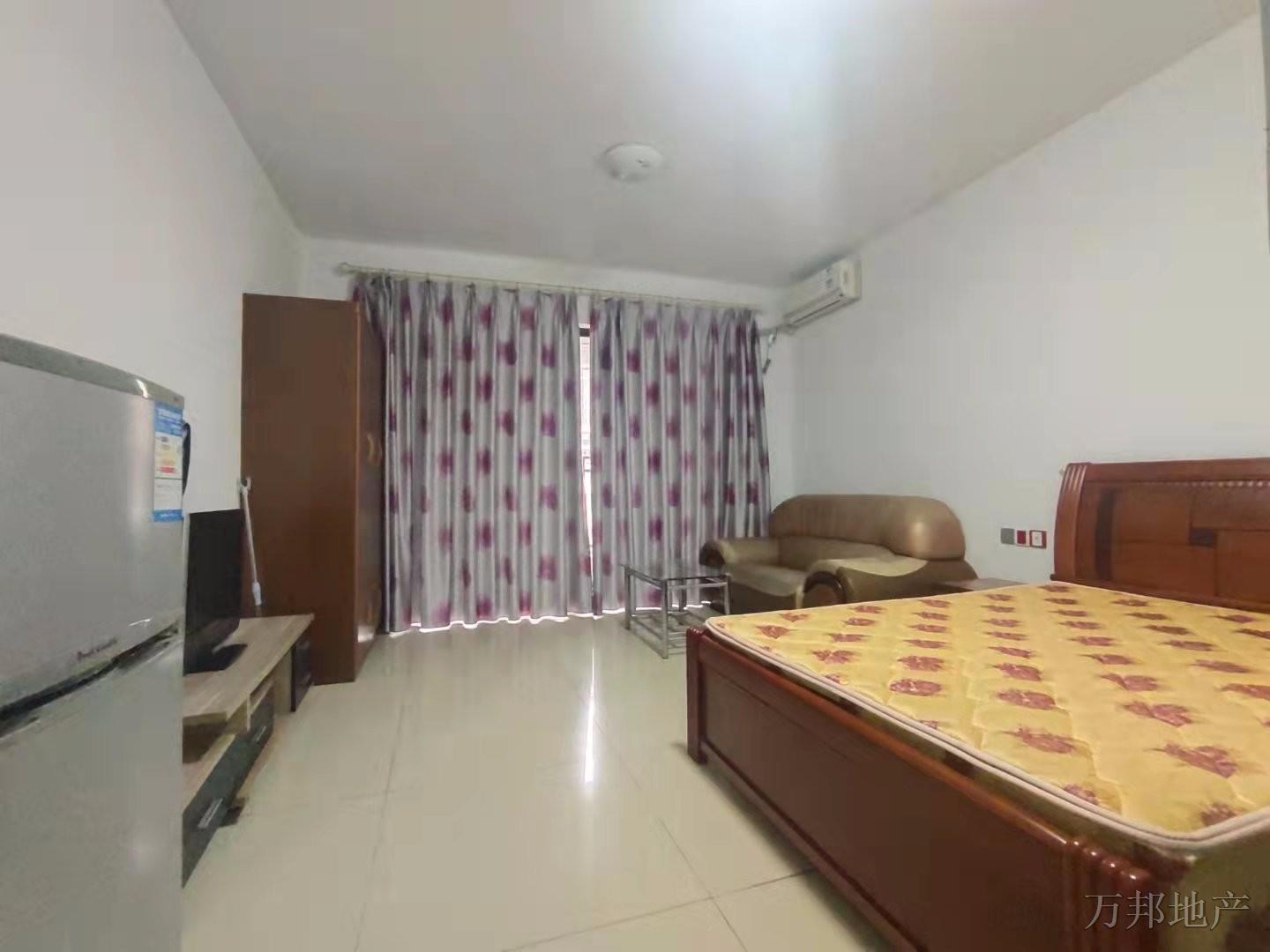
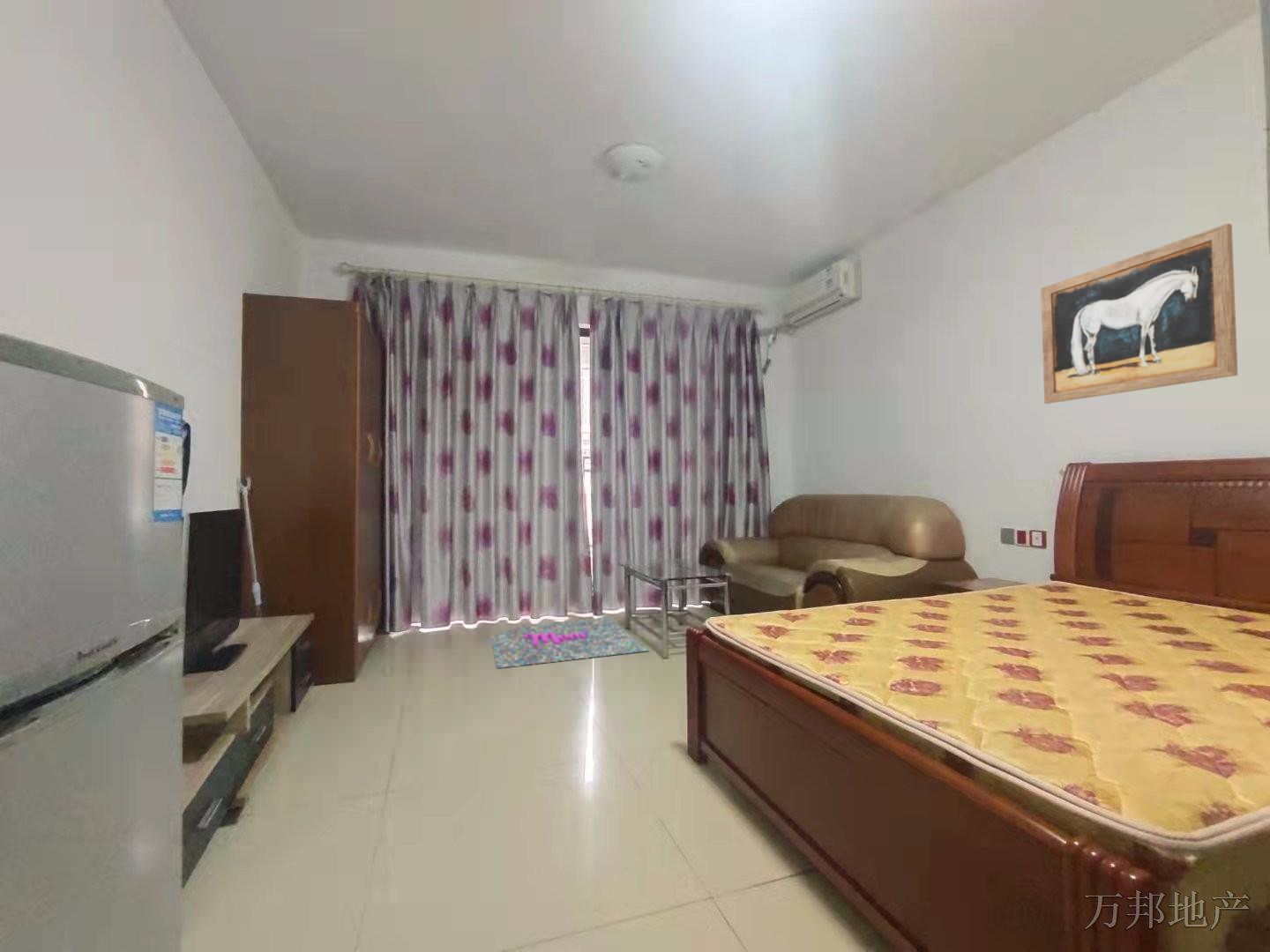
+ doormat [489,616,649,669]
+ wall art [1040,222,1239,405]
